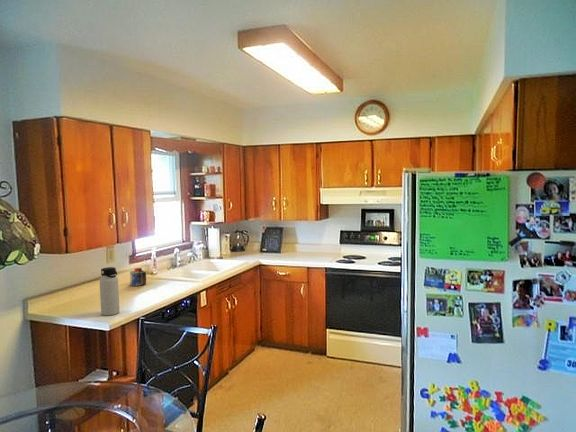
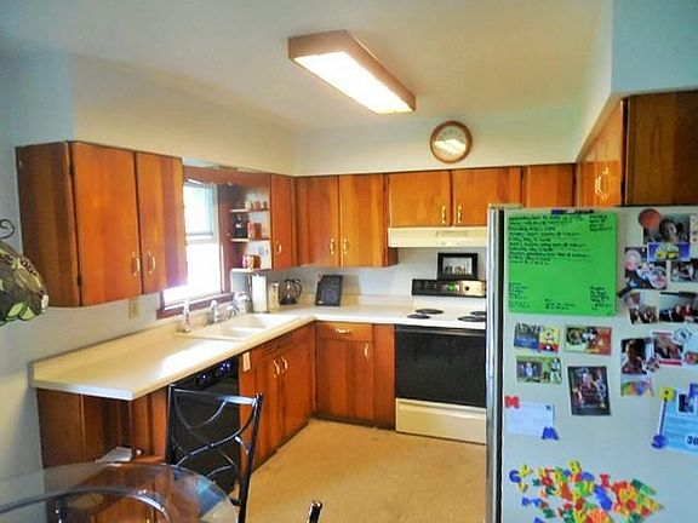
- water bottle [99,266,121,316]
- canister [129,267,147,287]
